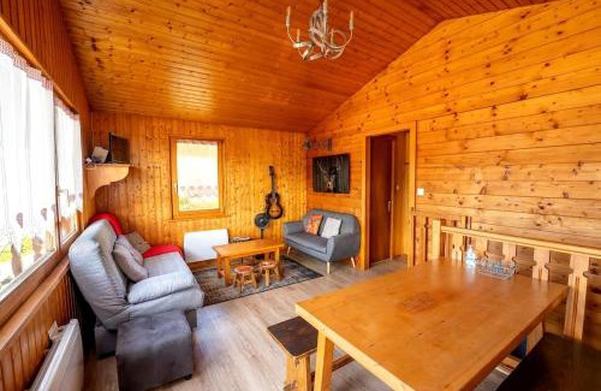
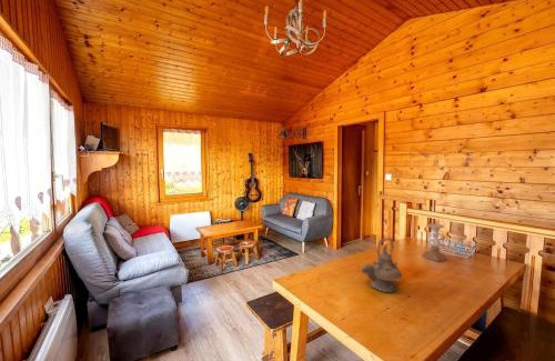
+ candle holder [422,222,448,263]
+ teapot [360,237,404,293]
